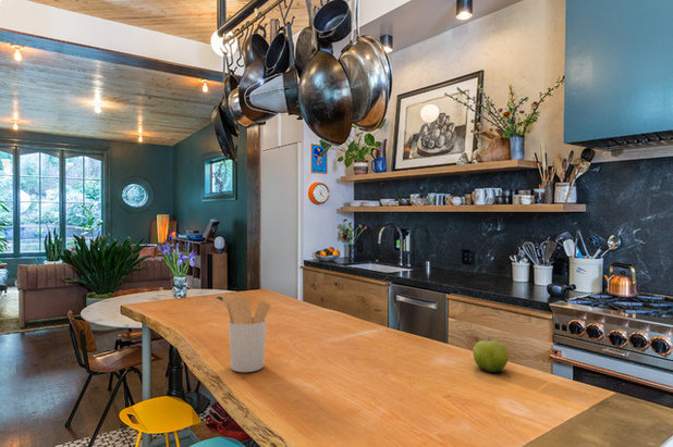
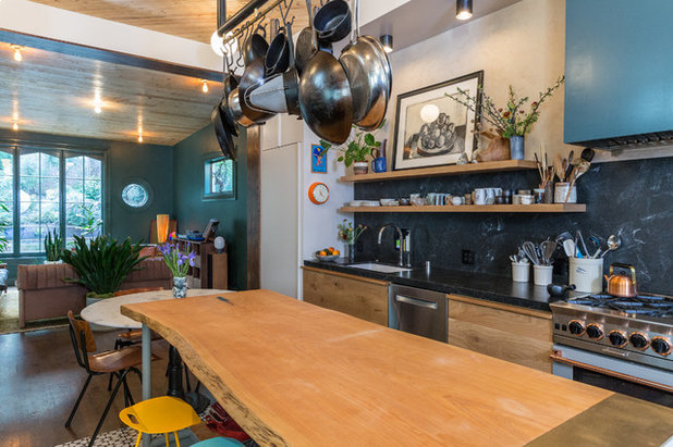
- fruit [472,337,510,374]
- utensil holder [221,294,271,373]
